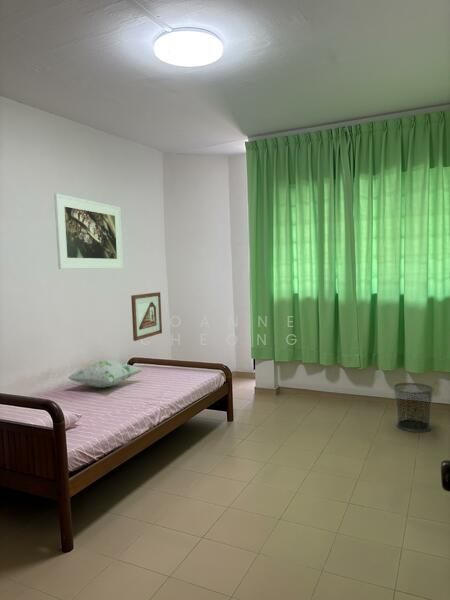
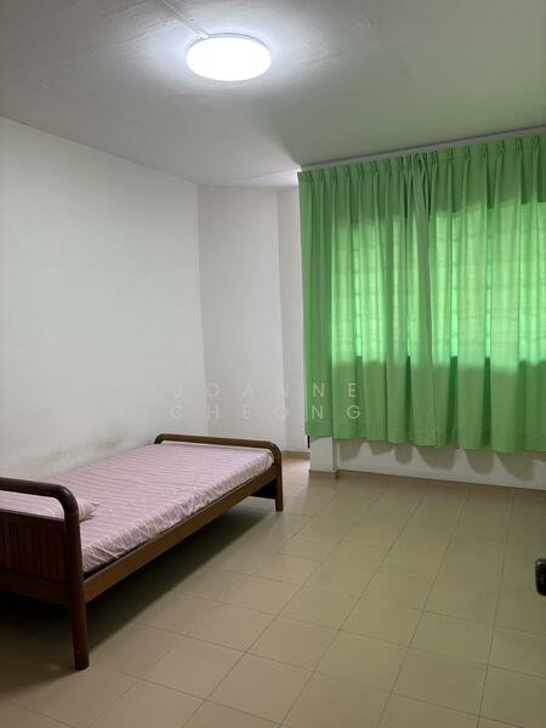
- picture frame [130,291,163,342]
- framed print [53,193,124,270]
- decorative pillow [67,359,145,389]
- waste bin [392,382,435,433]
